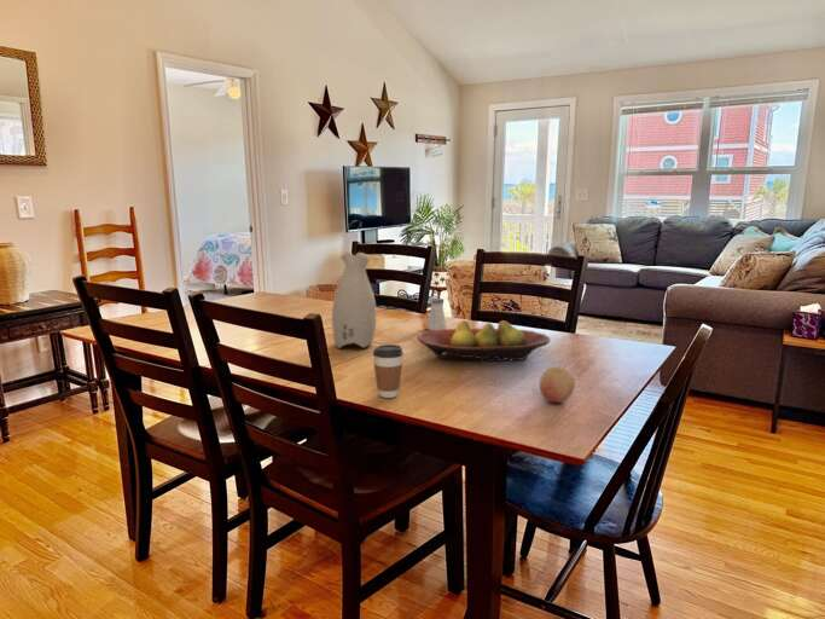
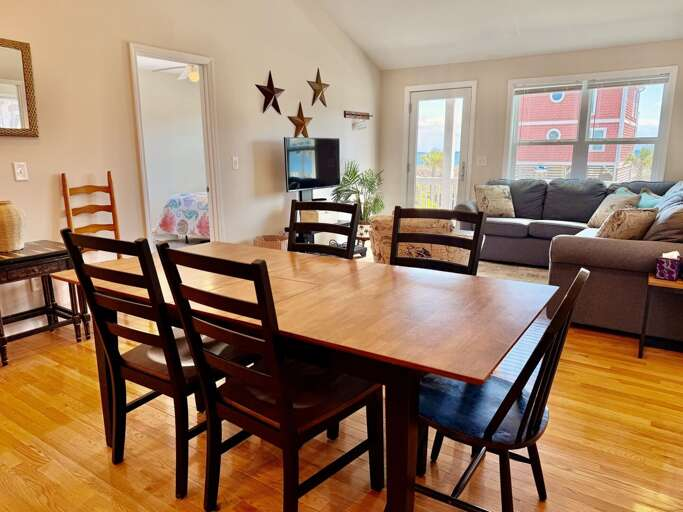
- vase [331,250,377,349]
- fruit bowl [417,319,552,363]
- saltshaker [425,299,448,330]
- fruit [539,365,576,404]
- coffee cup [372,343,405,399]
